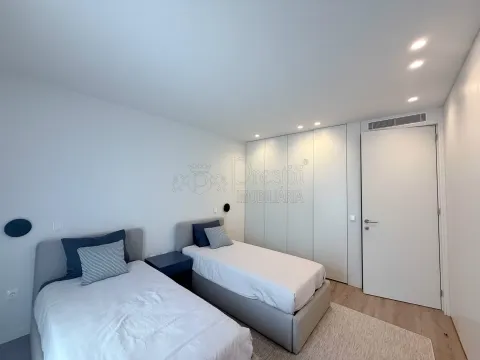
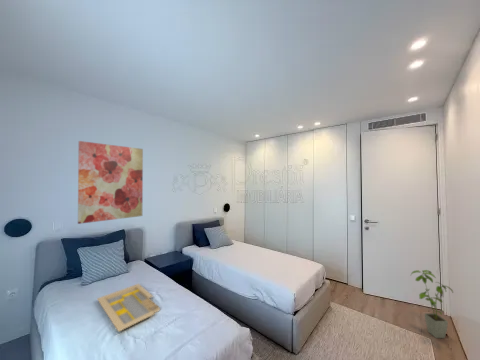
+ house plant [410,269,454,339]
+ serving tray [96,283,161,333]
+ wall art [77,140,144,225]
